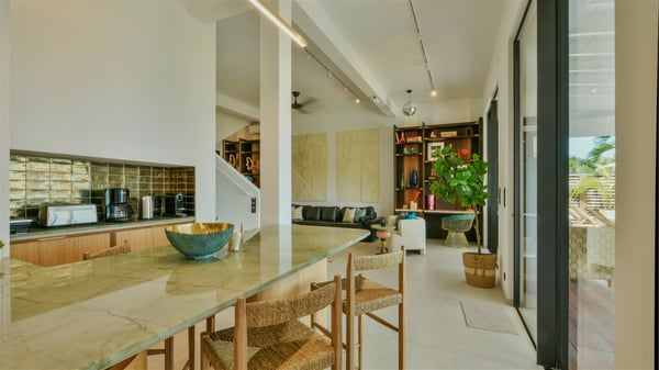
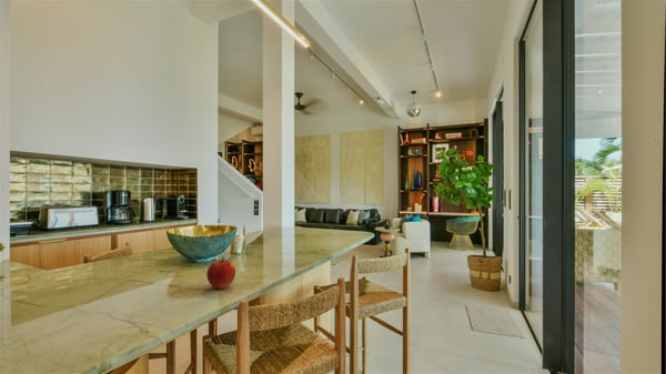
+ apple [205,256,236,290]
